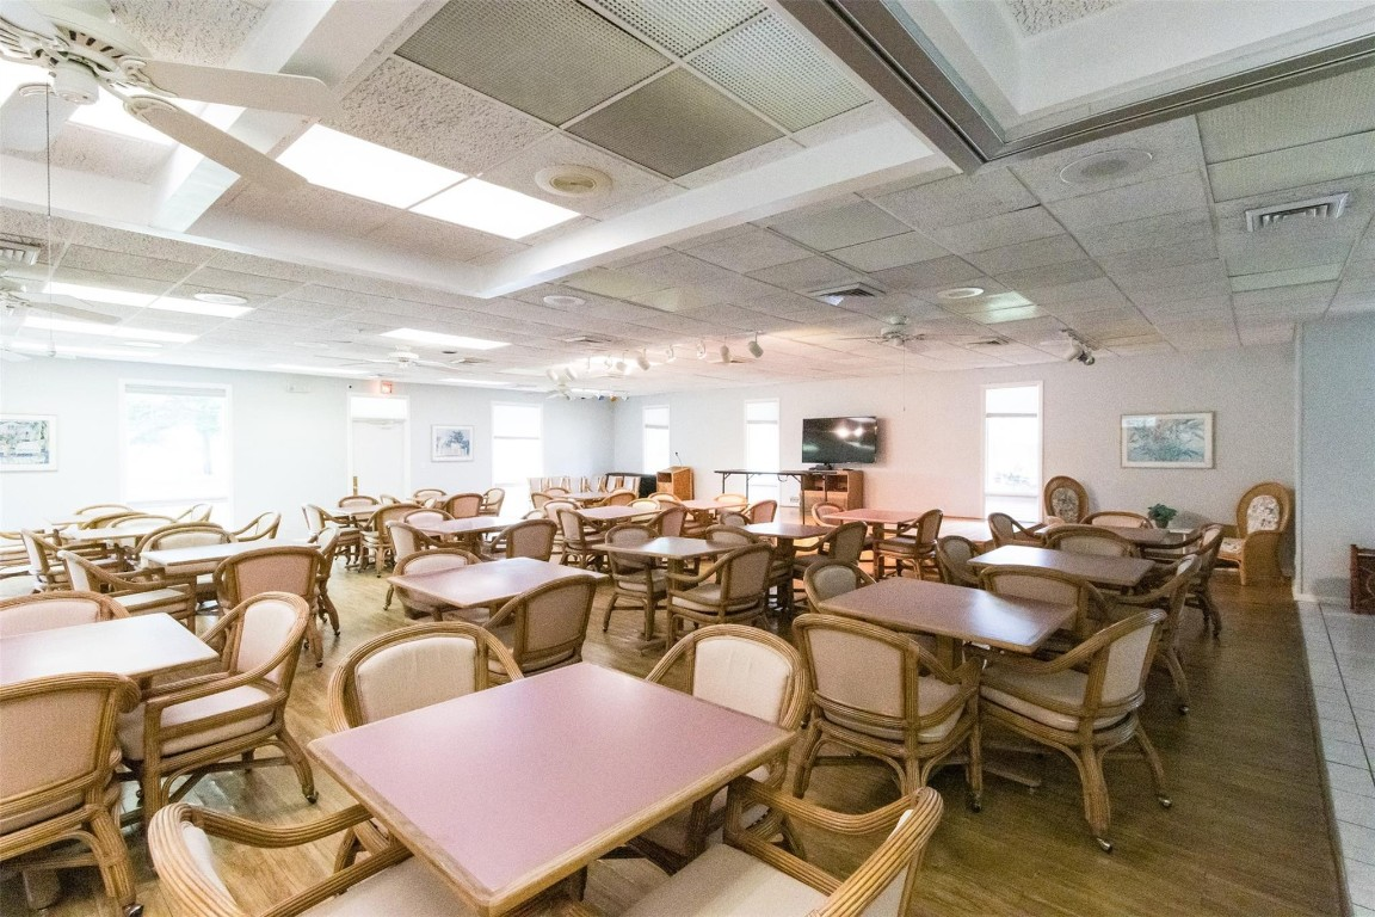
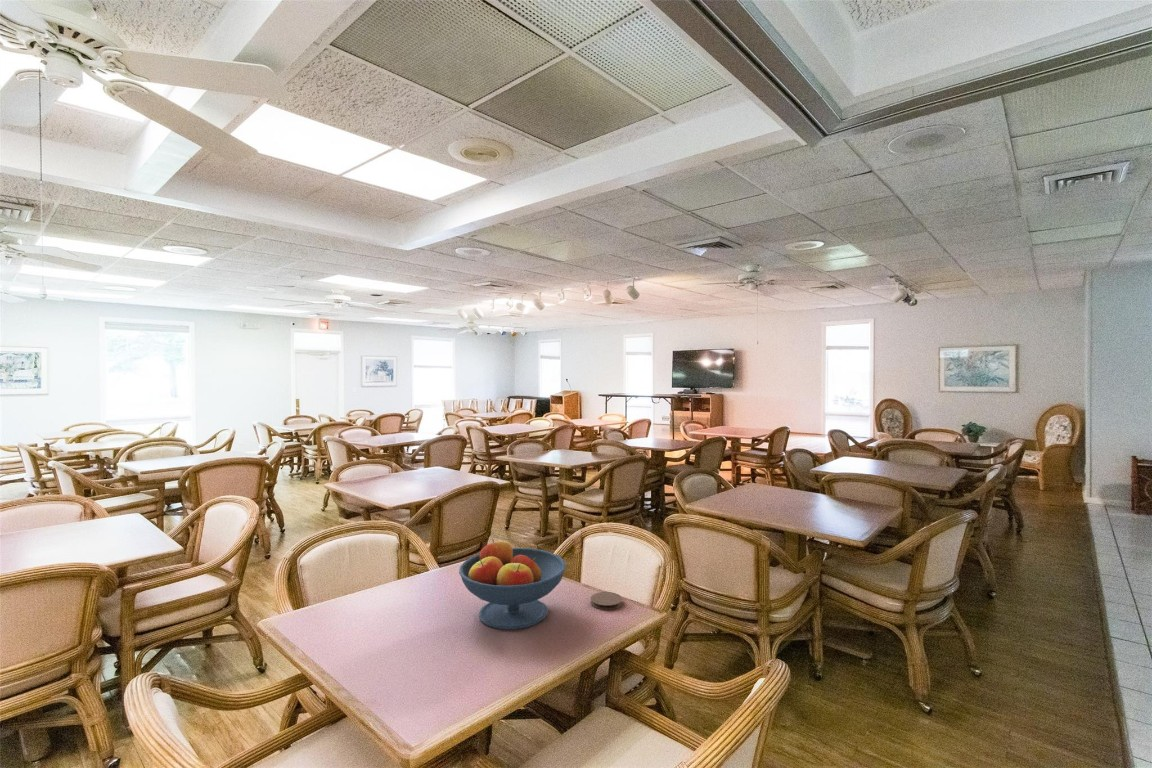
+ fruit bowl [458,538,567,631]
+ coaster [590,591,623,611]
